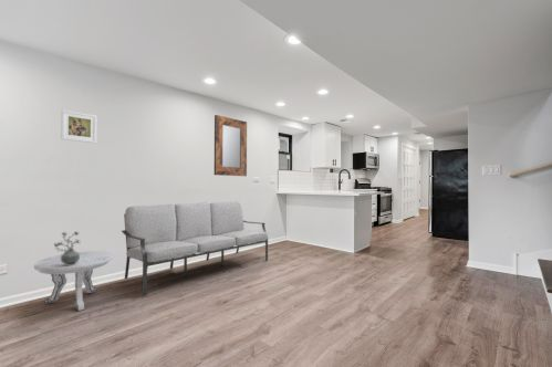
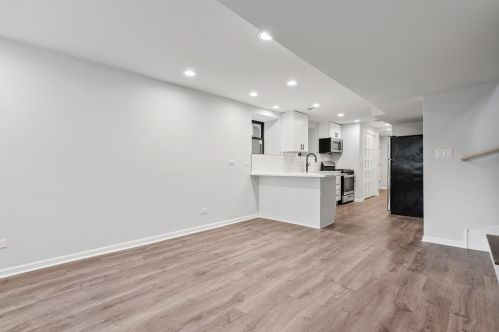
- home mirror [213,114,248,177]
- potted plant [53,230,81,265]
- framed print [60,108,98,144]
- side table [33,250,114,312]
- sofa [121,200,269,297]
